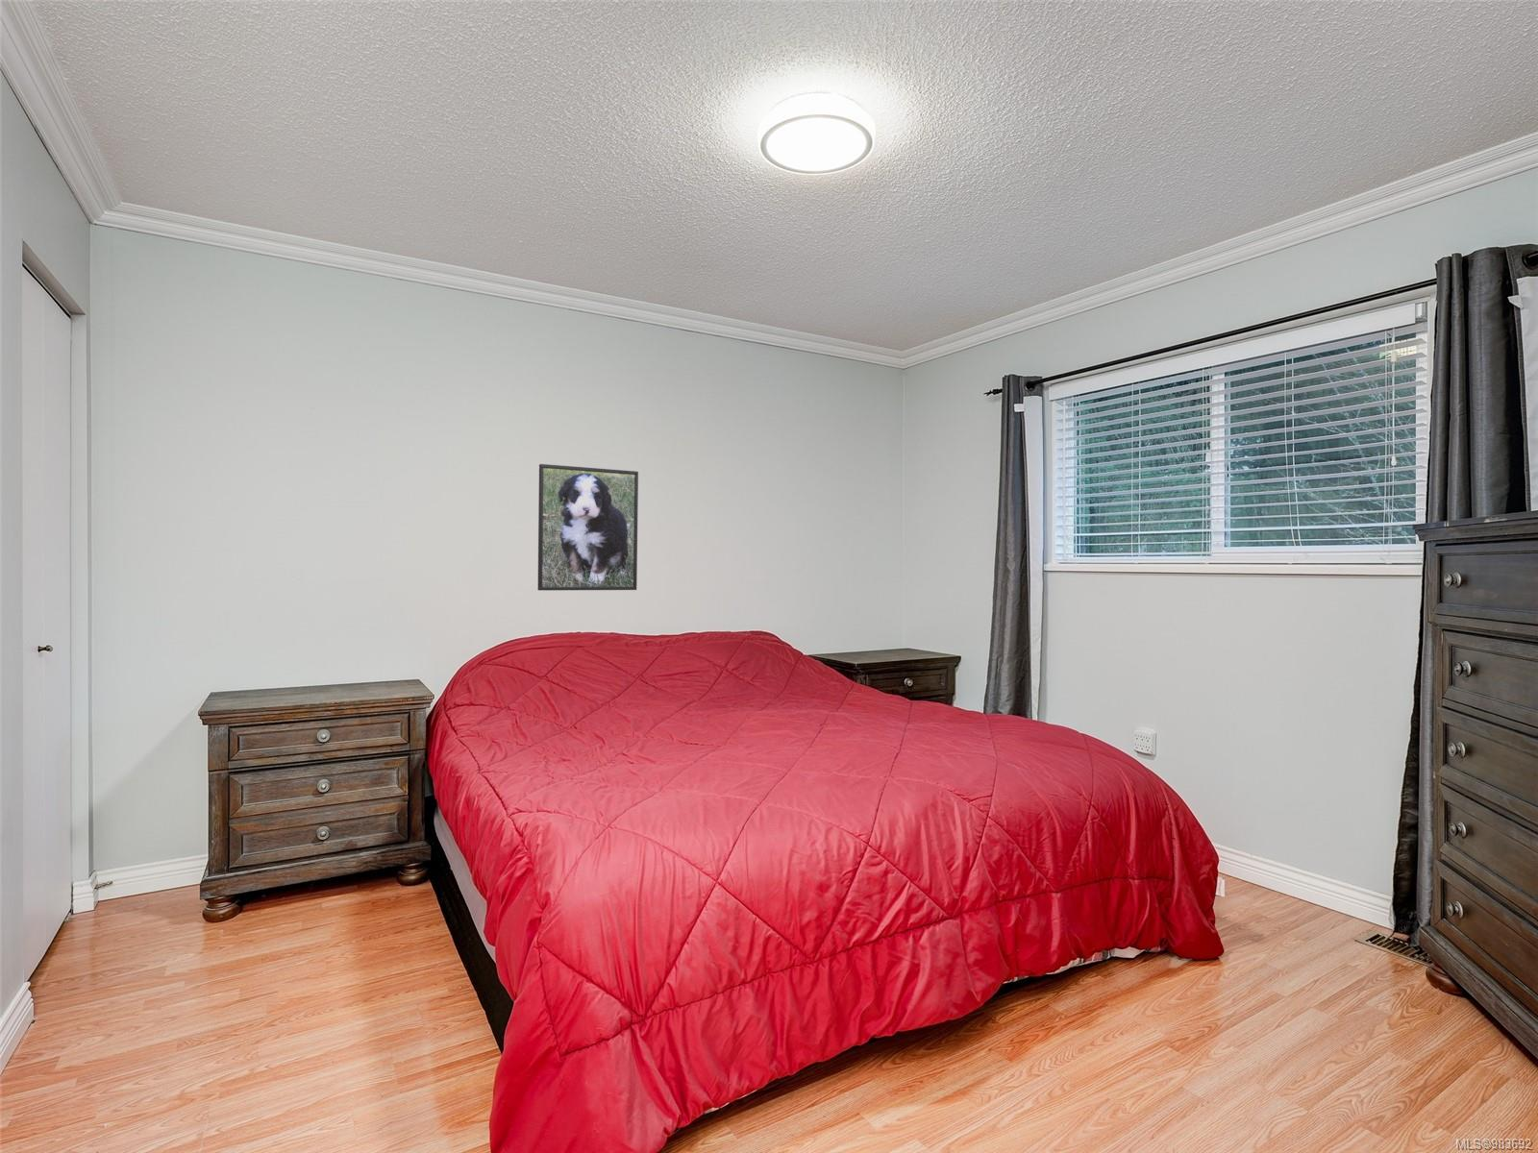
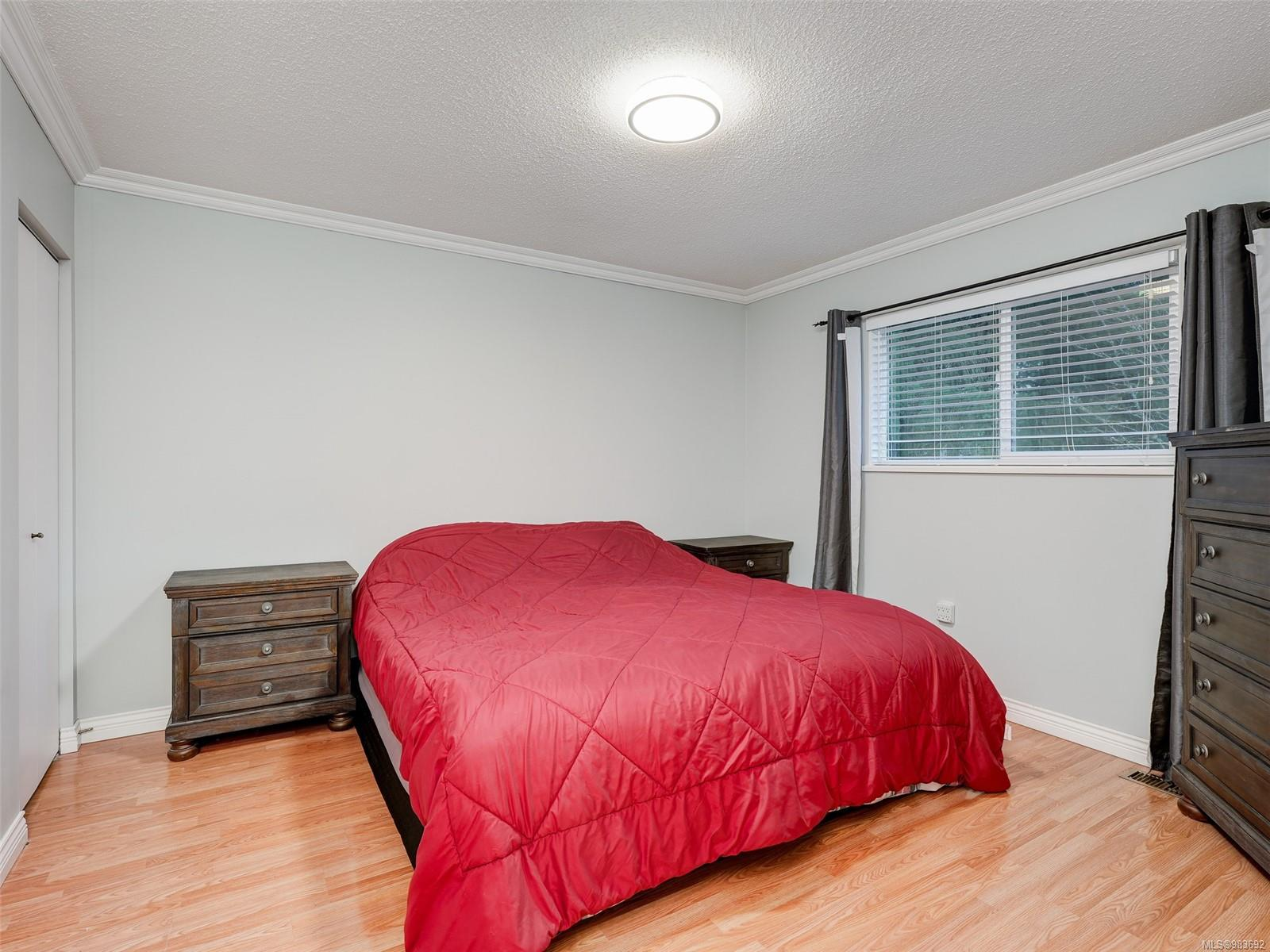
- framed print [538,463,639,591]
